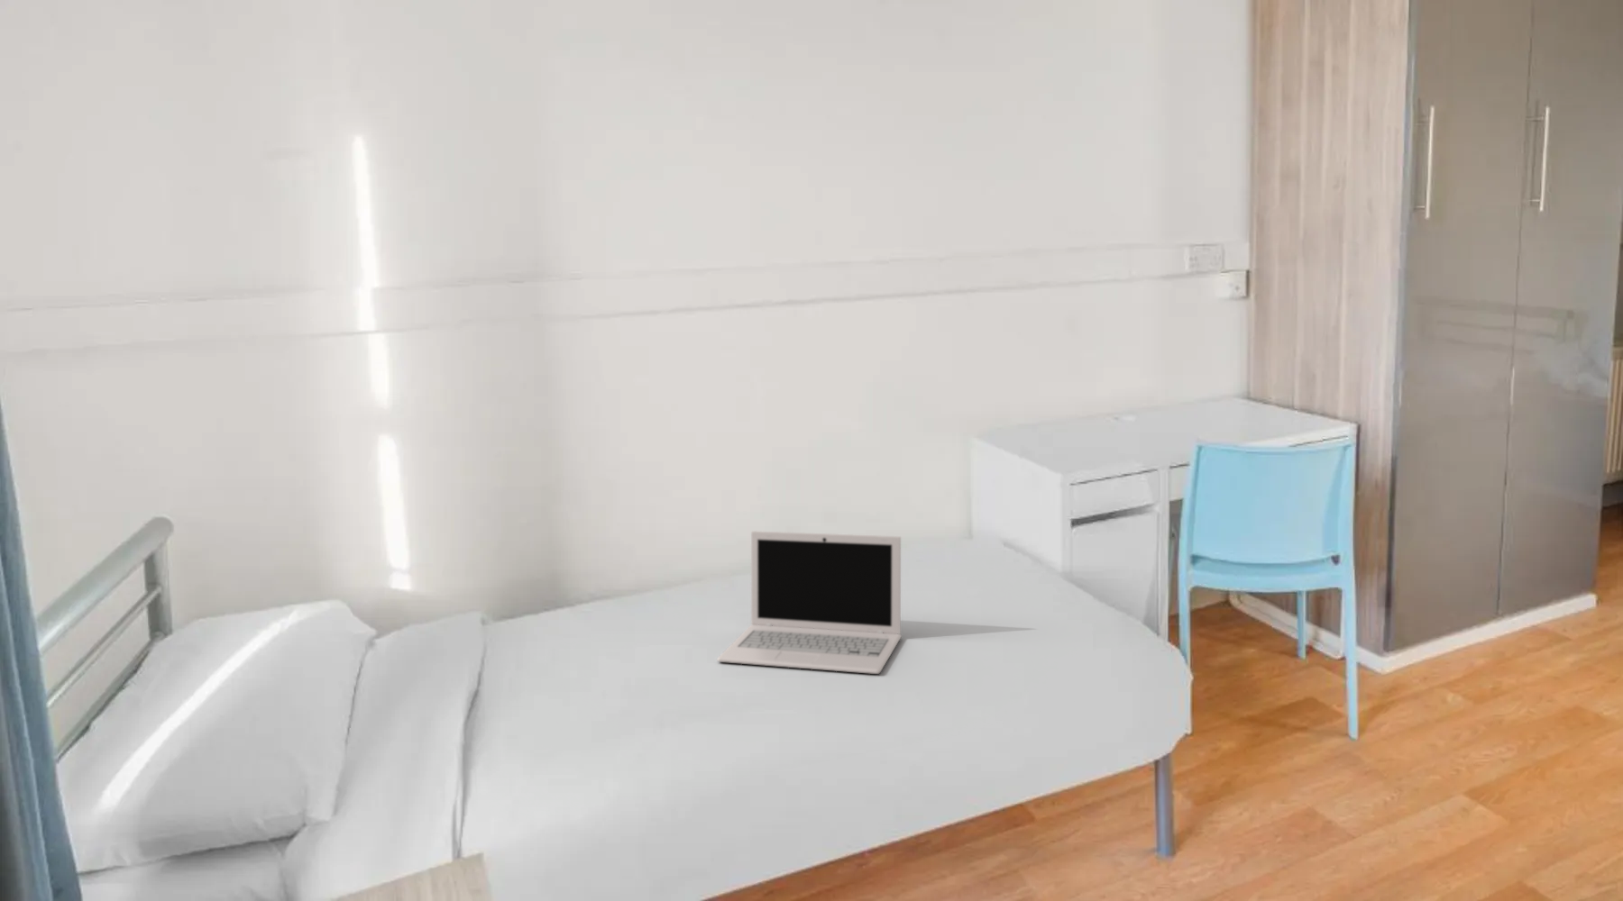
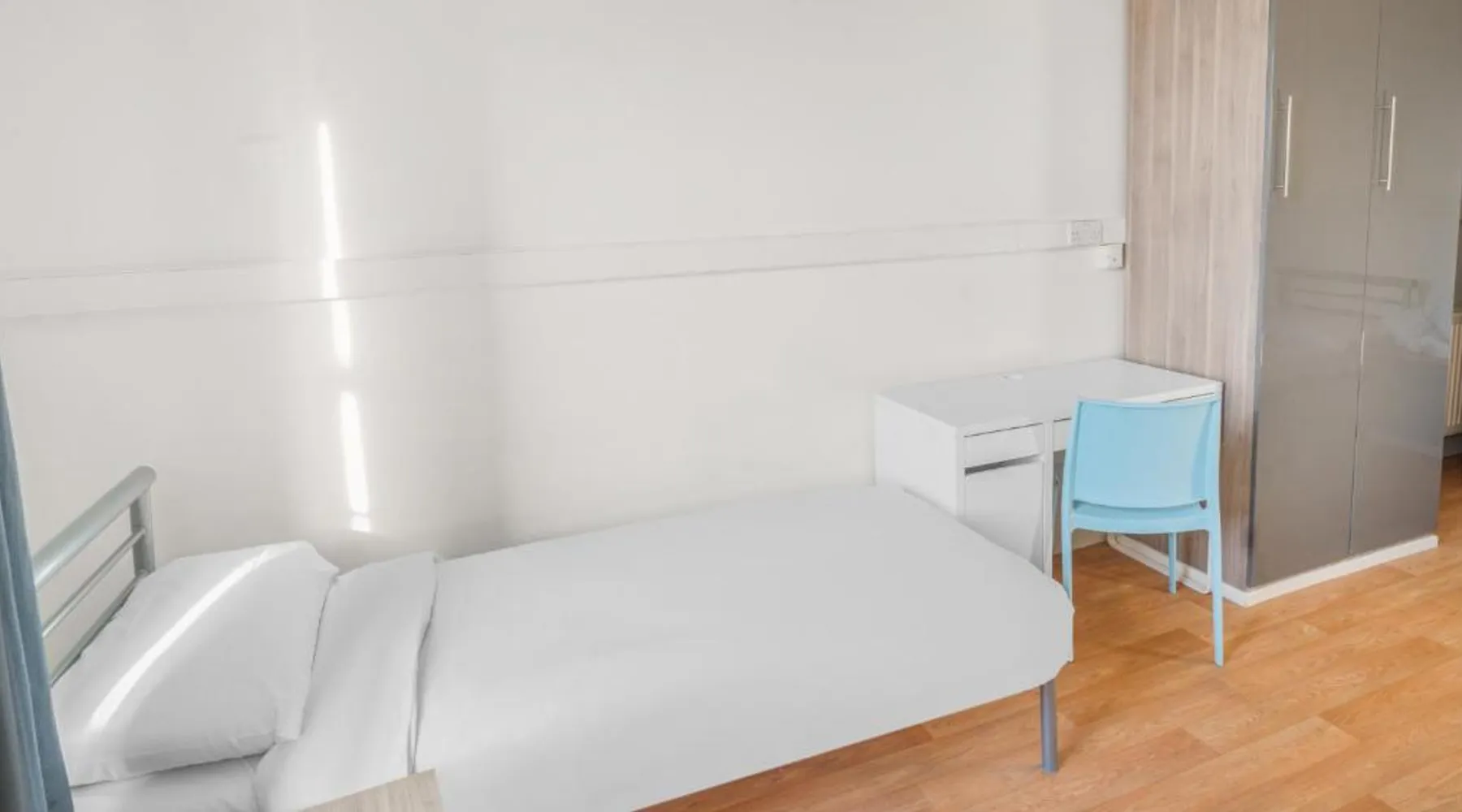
- laptop [716,529,903,675]
